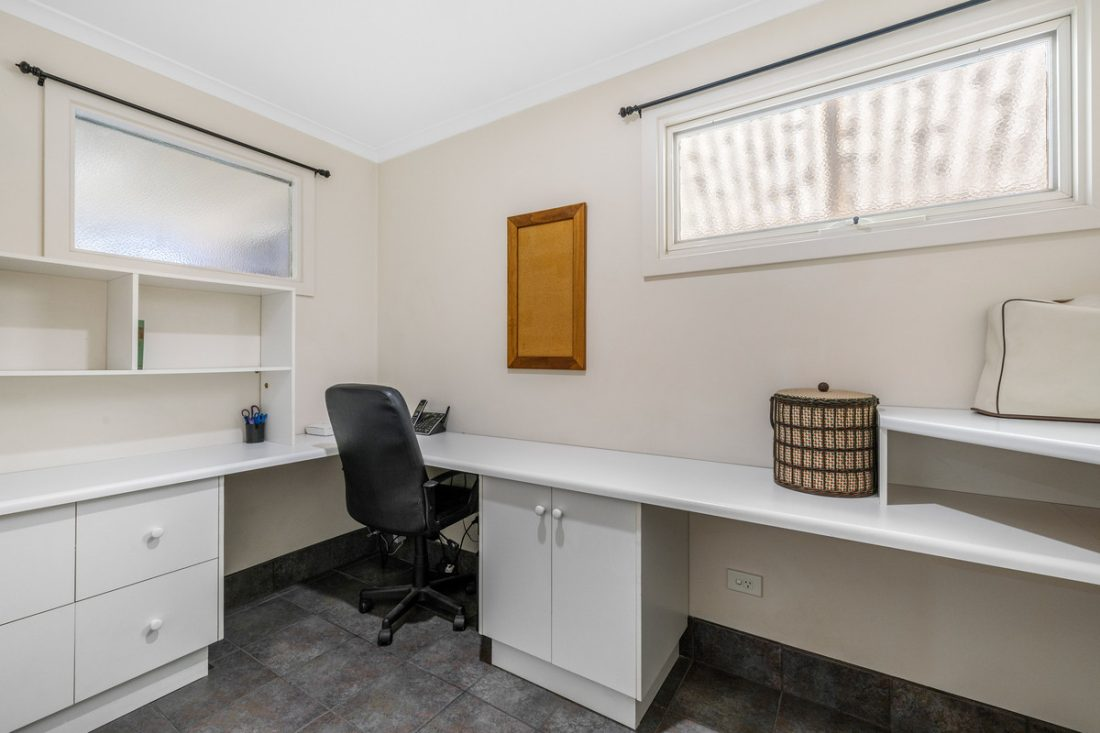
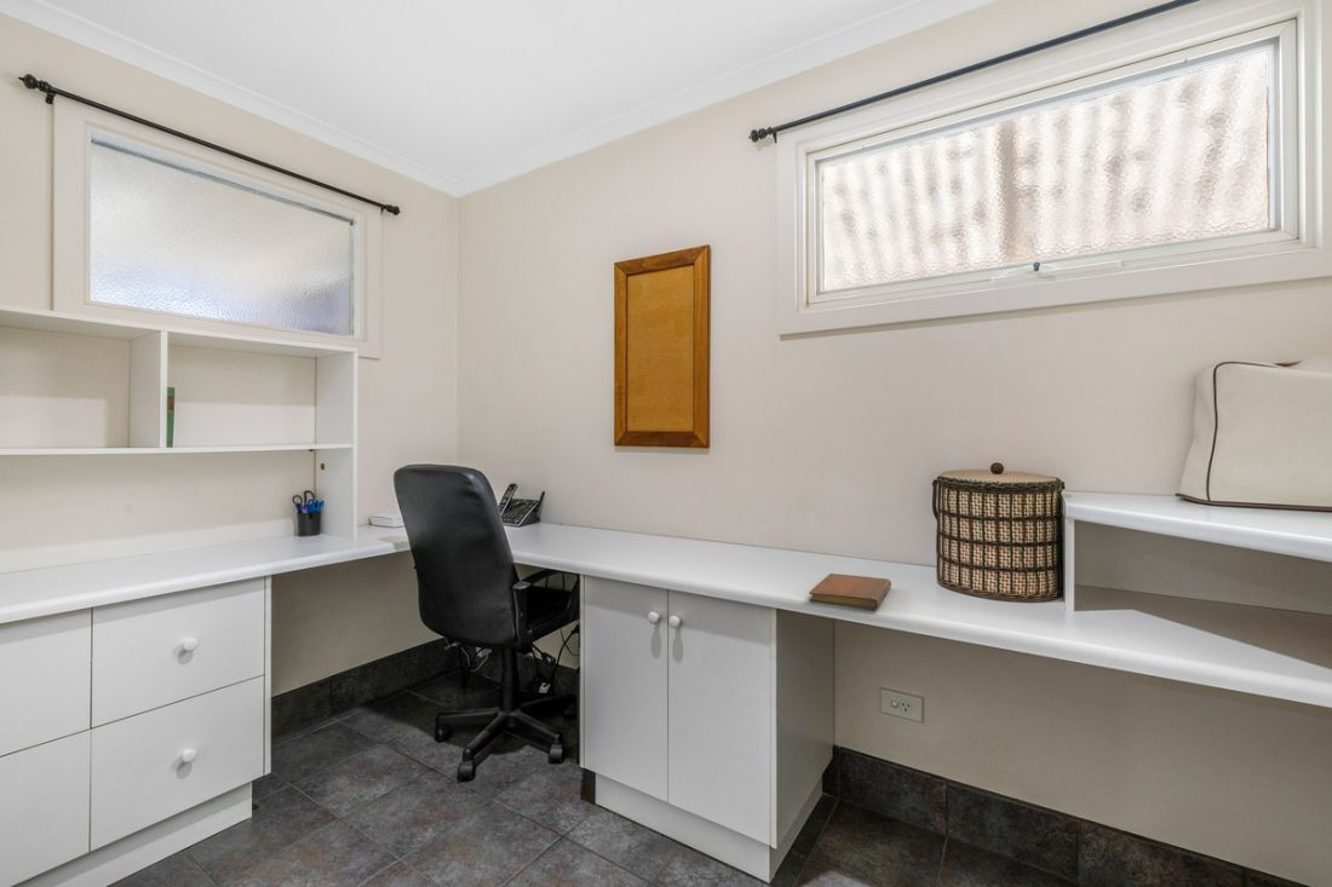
+ notebook [808,572,892,611]
